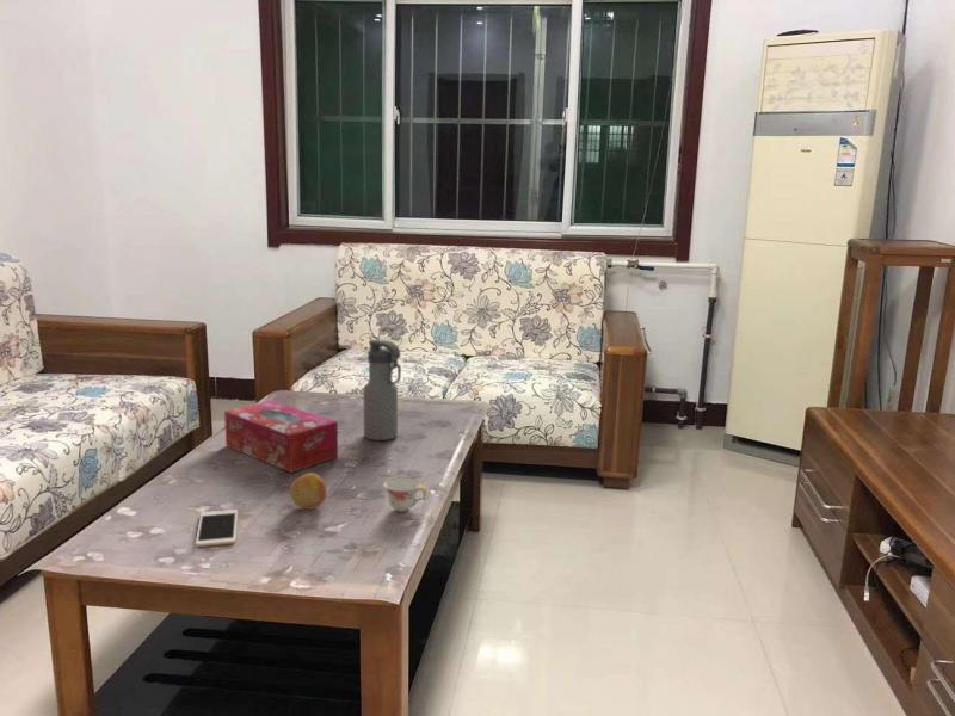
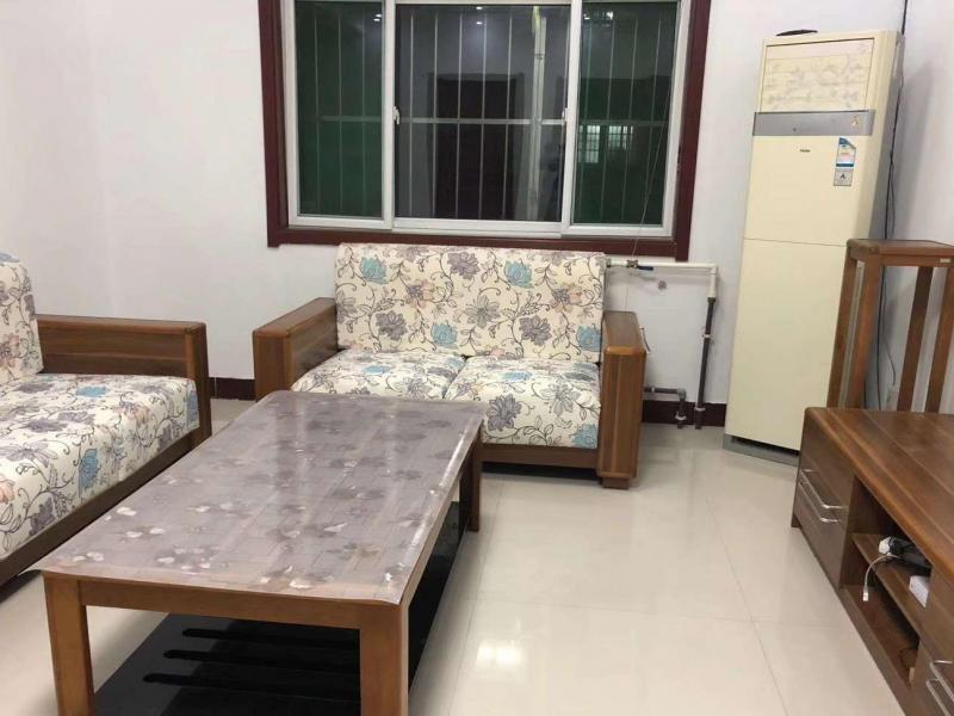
- teacup [382,476,427,513]
- tissue box [223,399,339,474]
- water bottle [362,338,402,442]
- cell phone [195,508,239,548]
- fruit [289,471,327,511]
